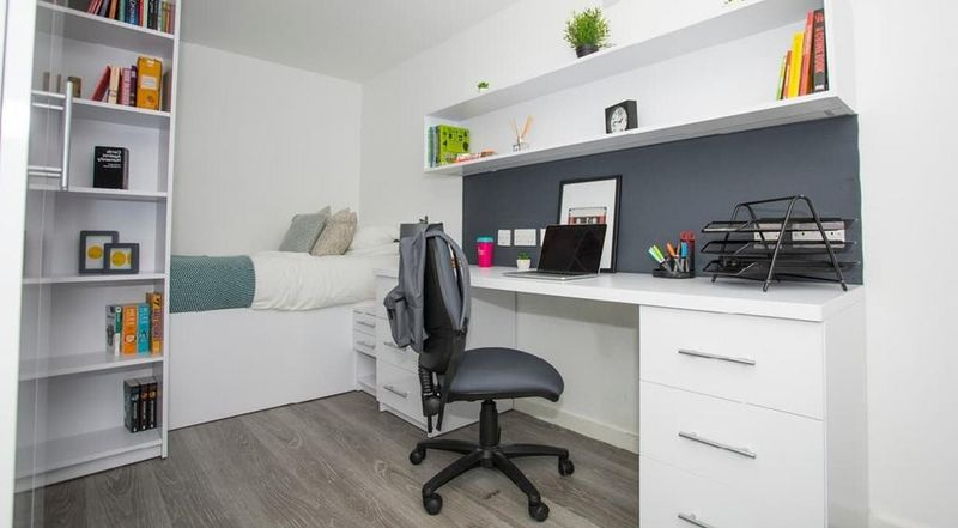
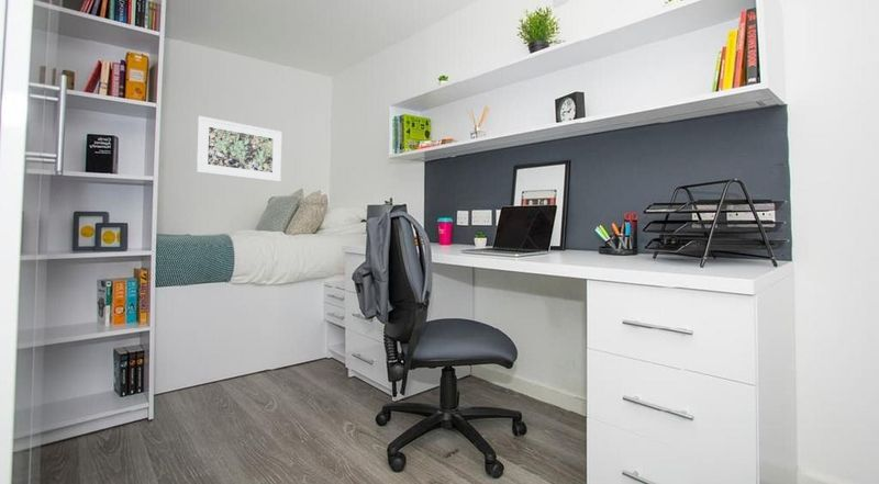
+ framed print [196,115,282,183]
